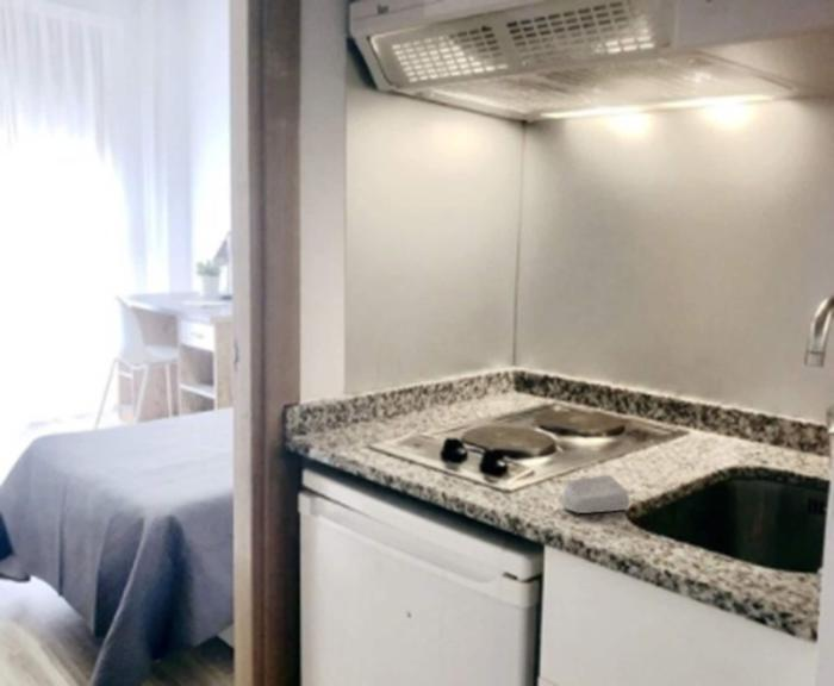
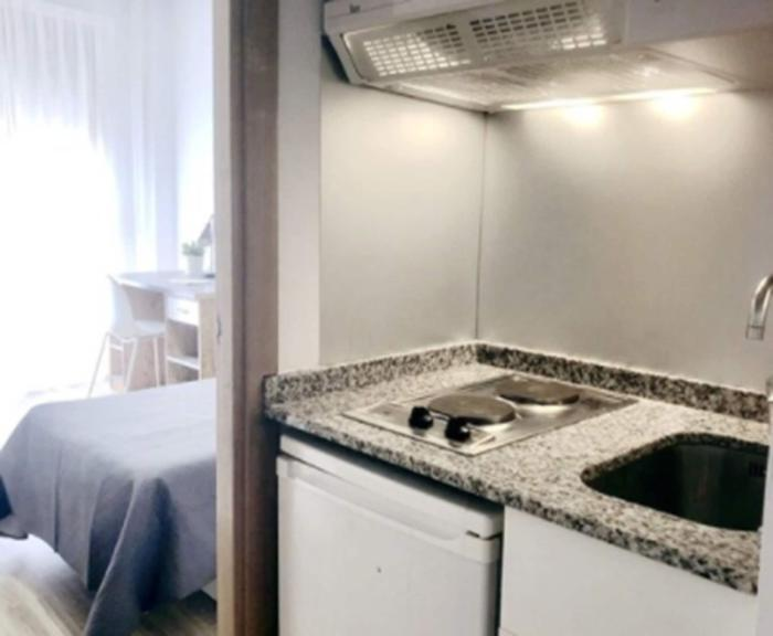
- soap bar [560,474,631,514]
